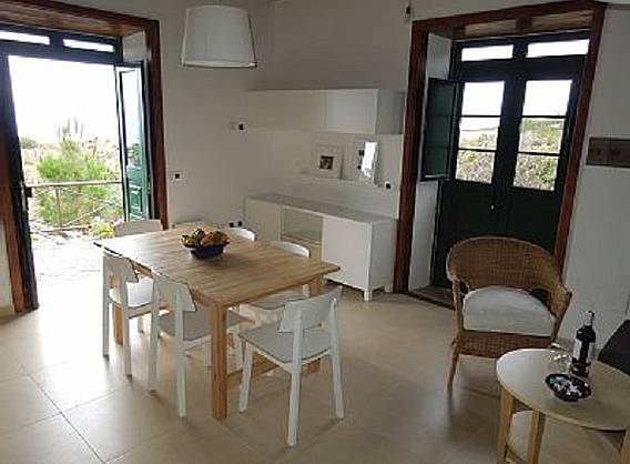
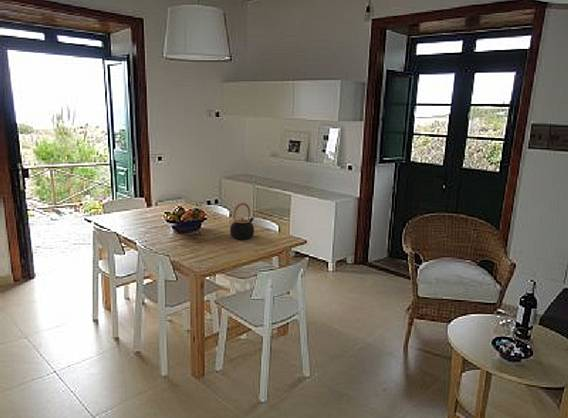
+ teapot [229,202,255,240]
